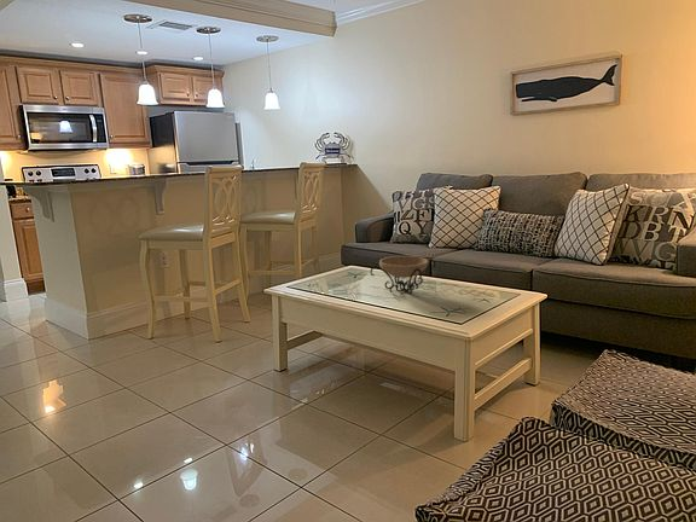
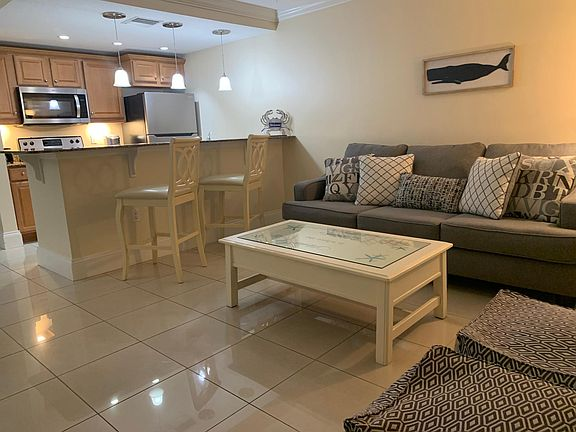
- decorative bowl [370,255,436,295]
